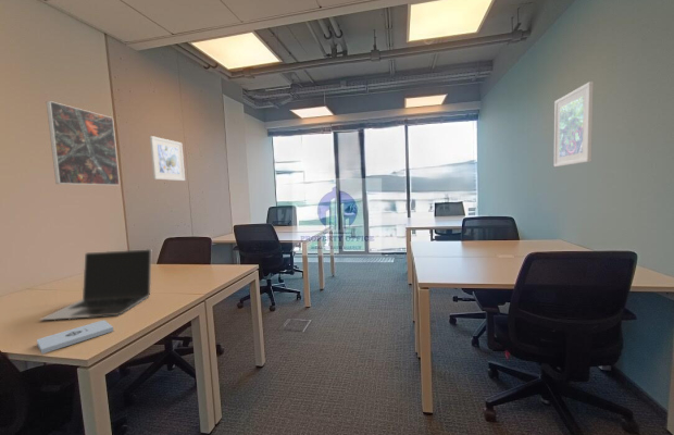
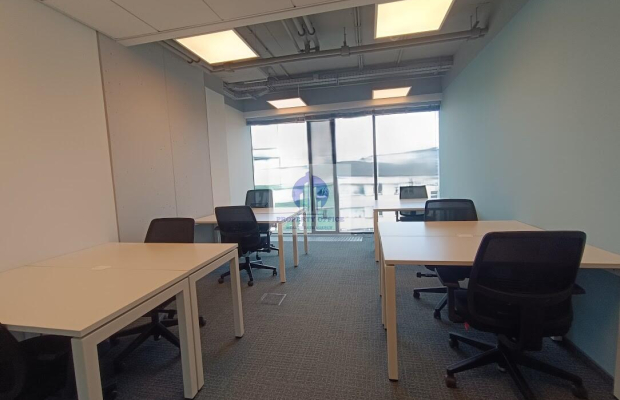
- notepad [36,320,114,355]
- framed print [149,135,186,182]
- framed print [553,80,595,167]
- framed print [46,100,121,186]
- laptop [39,248,152,321]
